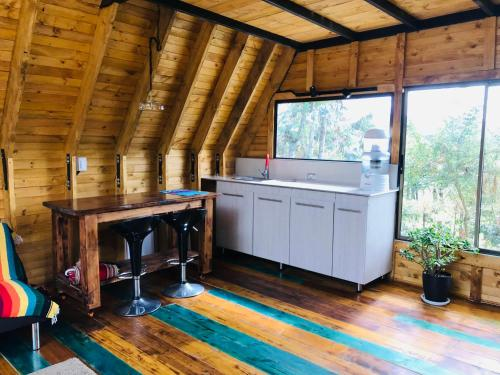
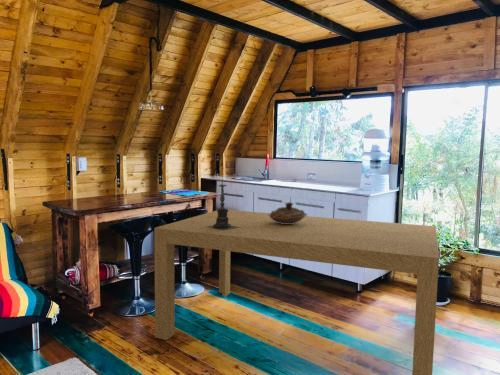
+ decorative bowl [269,201,308,224]
+ candle holder [208,178,239,231]
+ dining table [153,209,440,375]
